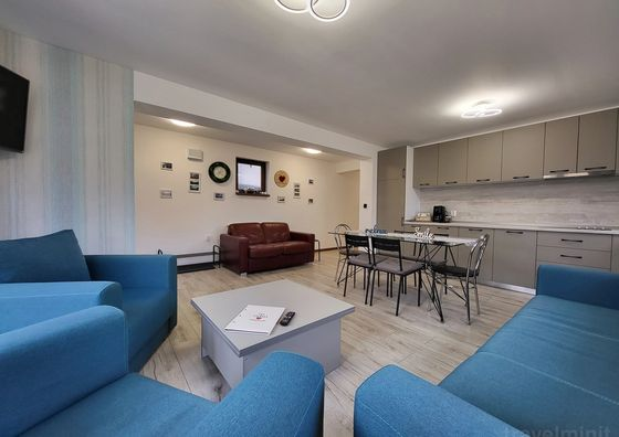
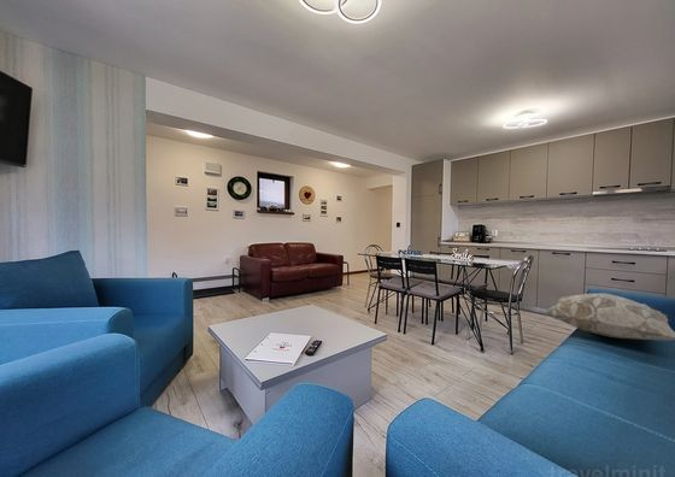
+ decorative pillow [544,292,675,341]
